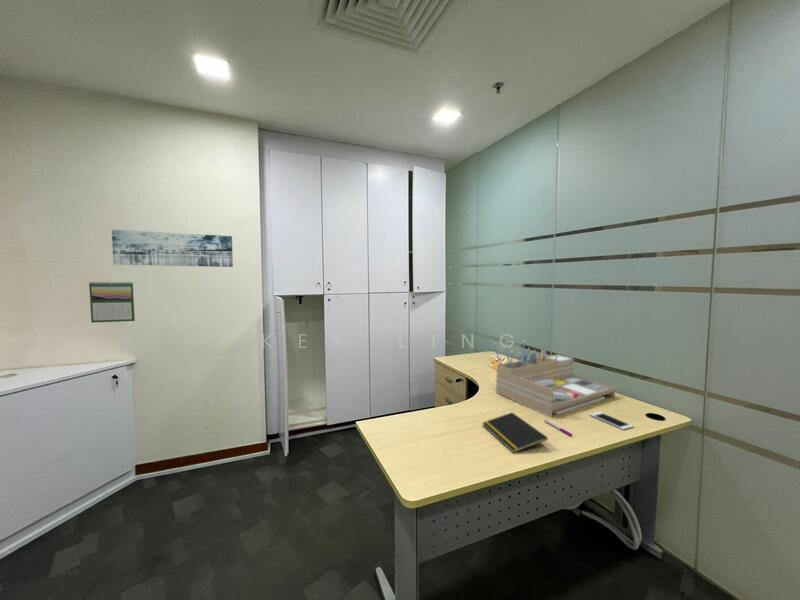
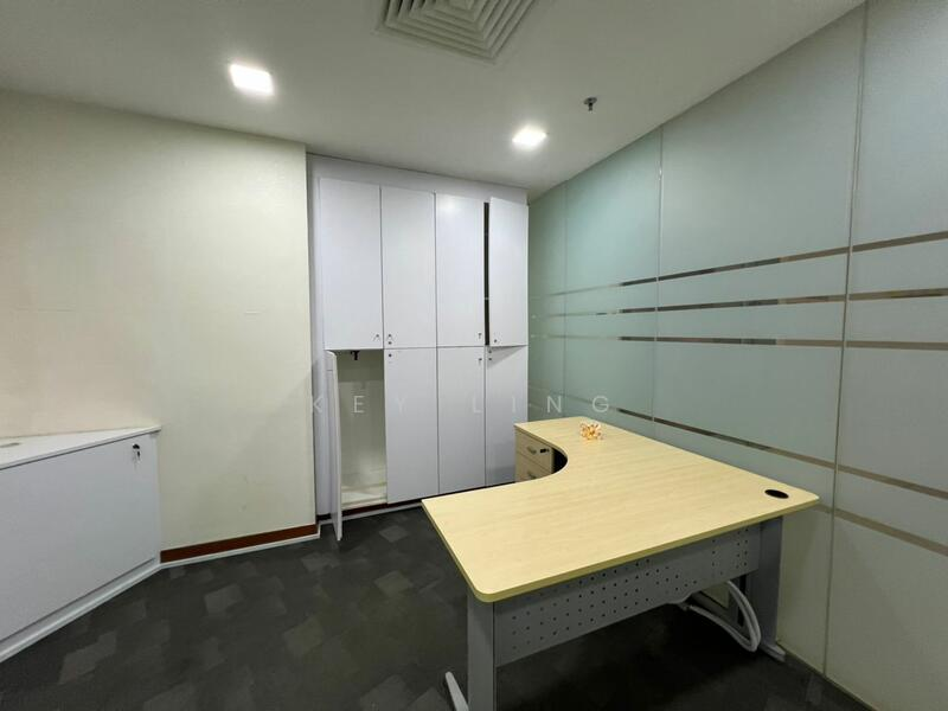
- desk organizer [493,339,616,418]
- notepad [482,412,549,454]
- calendar [88,280,136,324]
- wall art [111,229,234,268]
- pen [544,419,573,437]
- cell phone [589,411,634,431]
